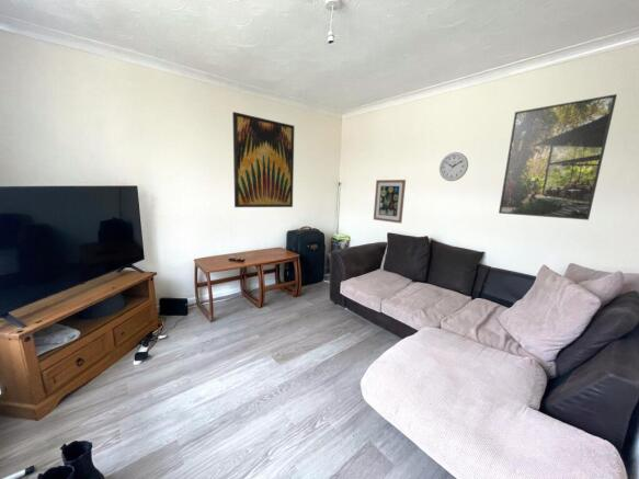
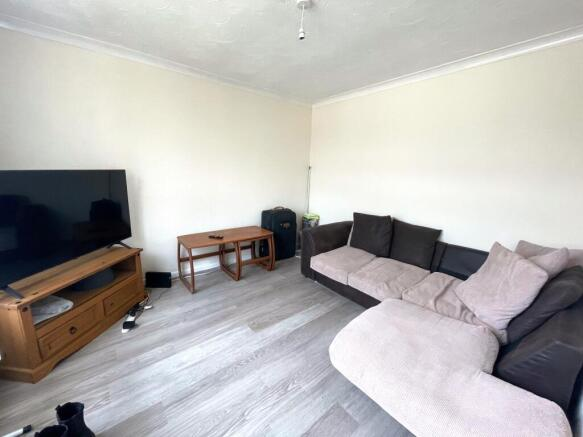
- wall art [373,179,407,225]
- wall clock [438,151,469,182]
- wall art [231,111,295,208]
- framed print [498,93,618,221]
